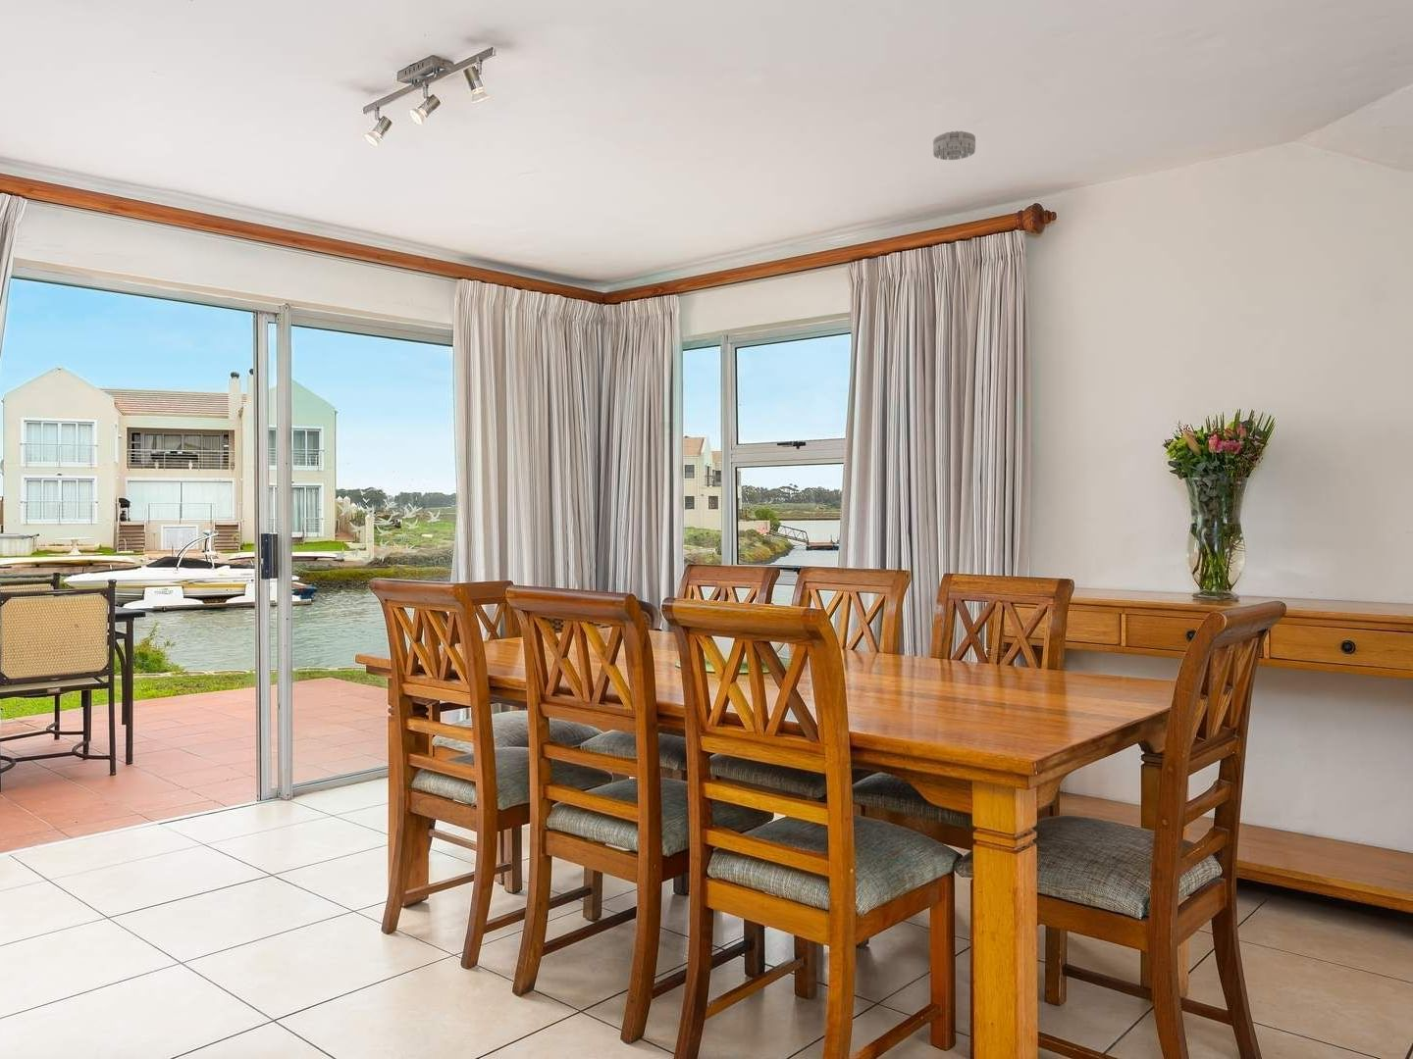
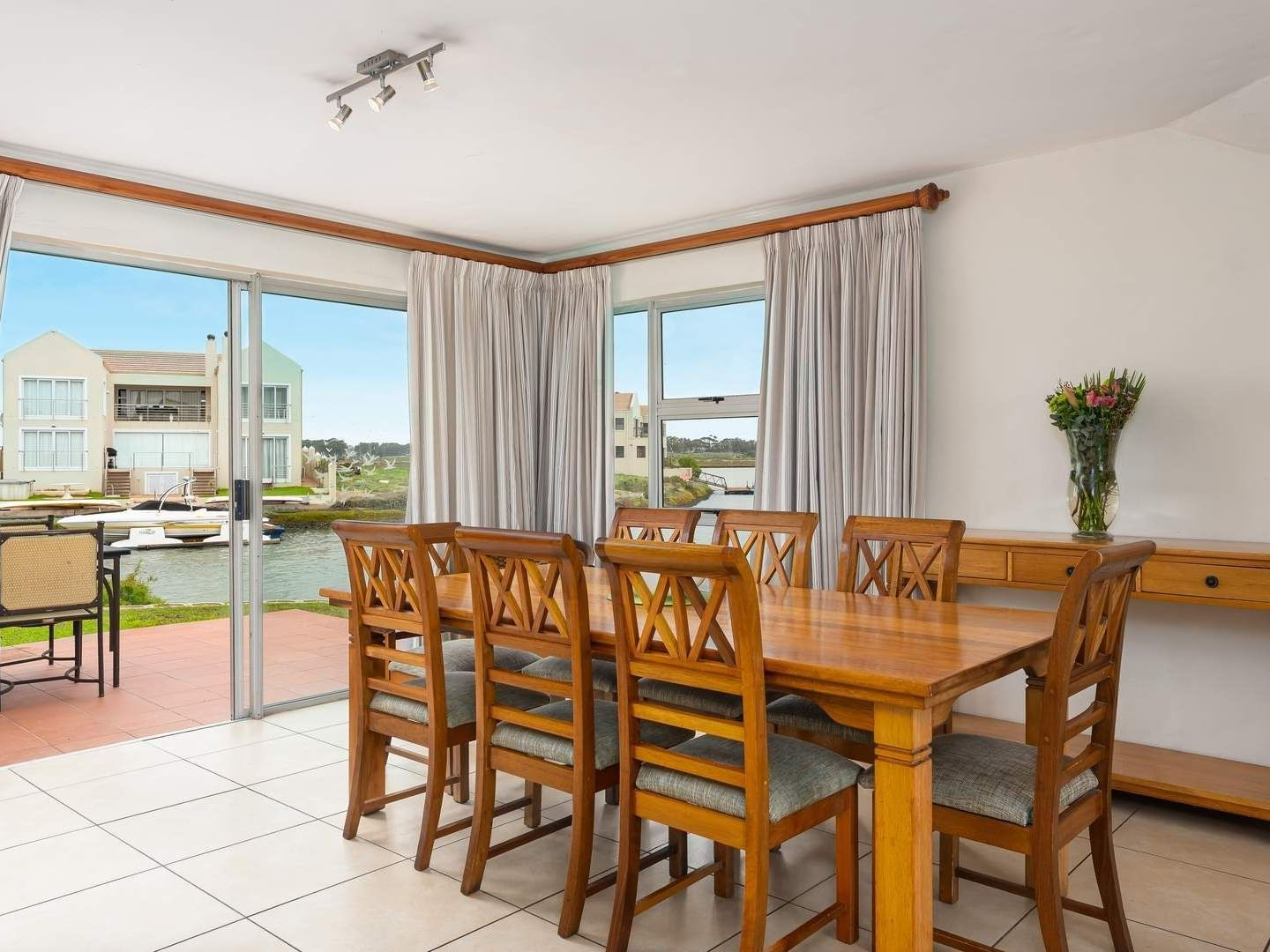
- smoke detector [932,130,977,161]
